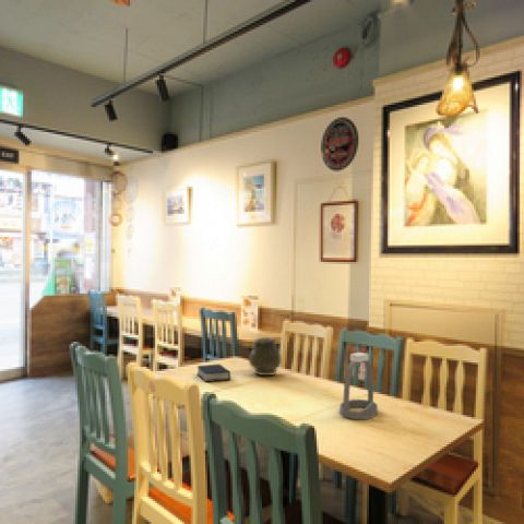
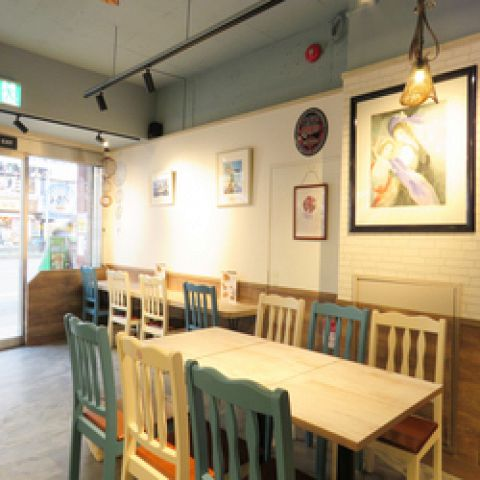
- book [195,364,231,383]
- vase [248,336,283,377]
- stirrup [338,352,379,420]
